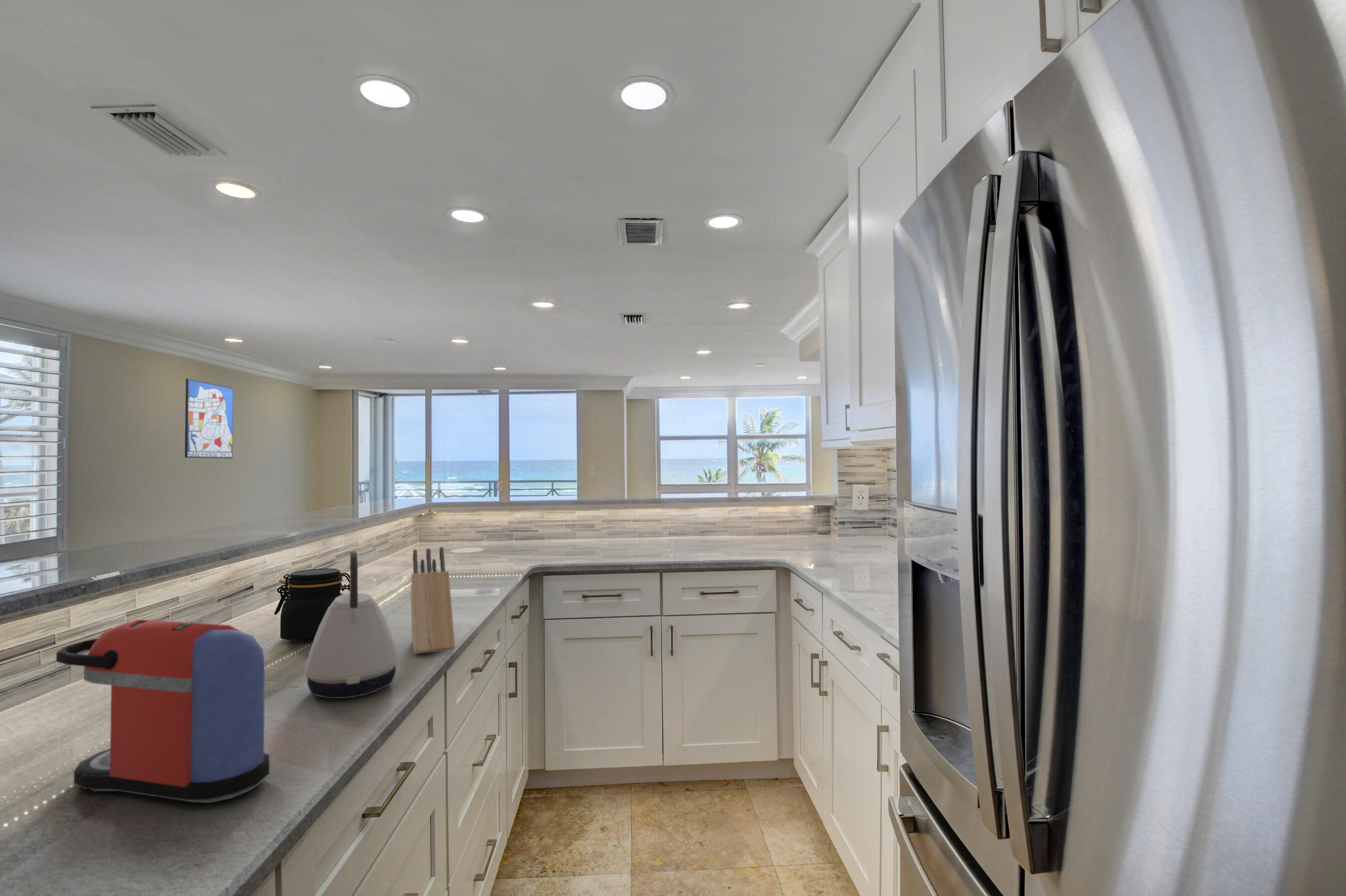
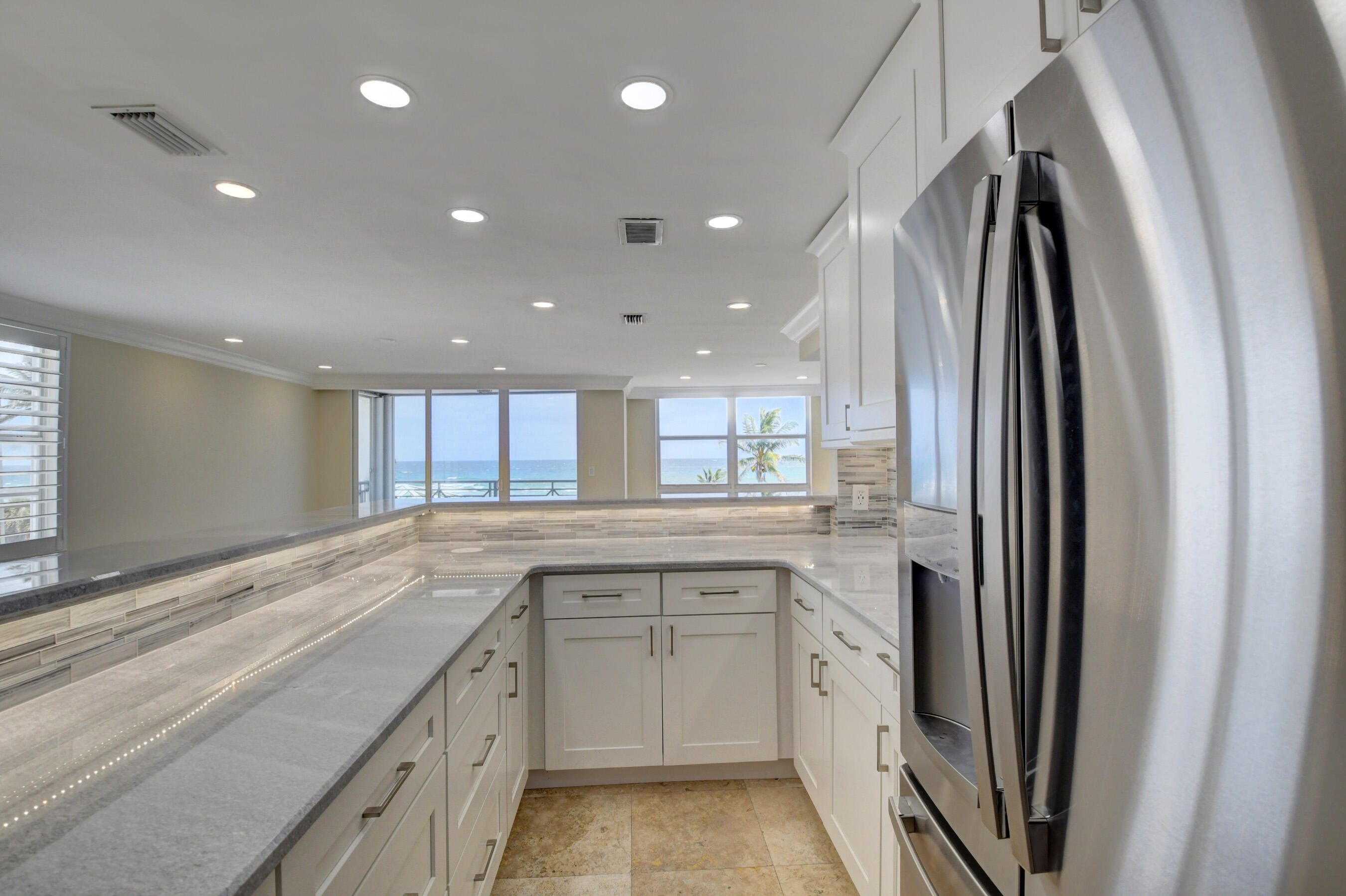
- knife block [410,546,456,655]
- jar [274,568,350,641]
- kettle [303,551,400,699]
- wall art [184,378,234,459]
- coffee maker [55,619,270,803]
